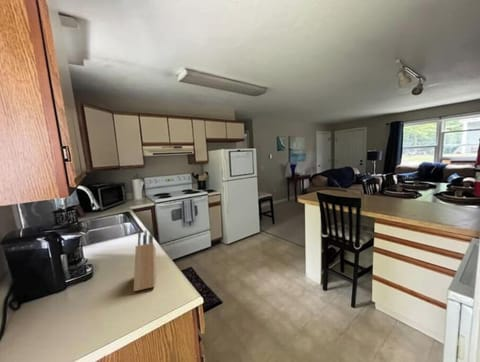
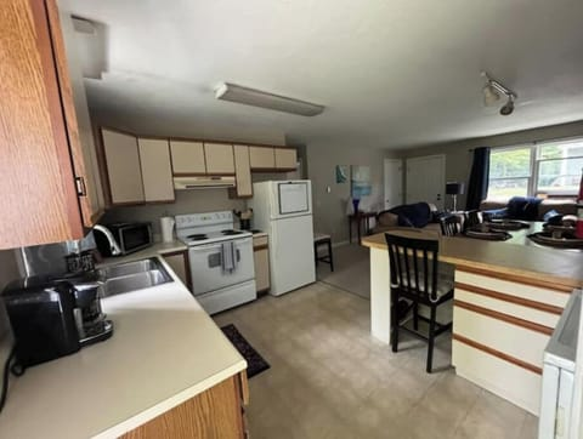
- knife block [133,228,157,292]
